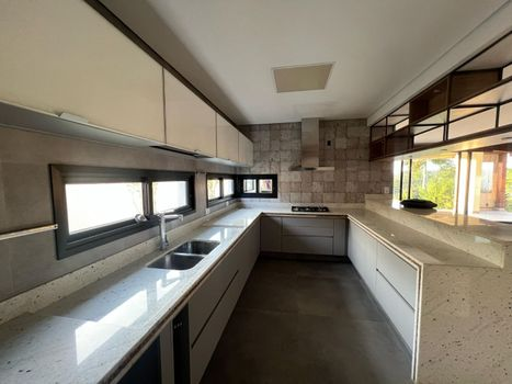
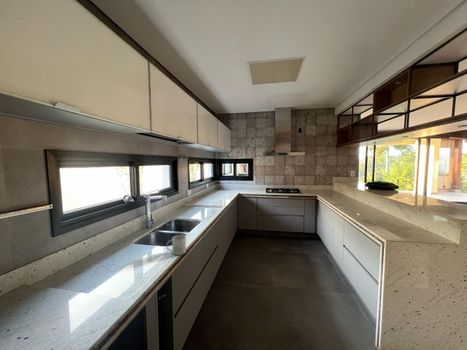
+ mug [165,234,187,256]
